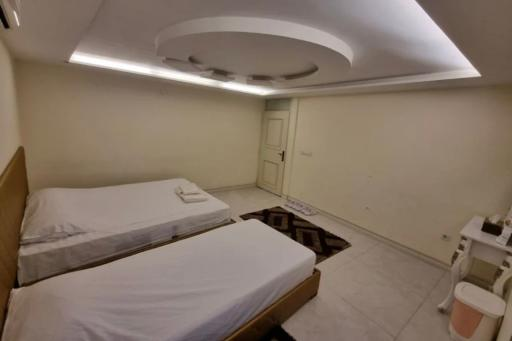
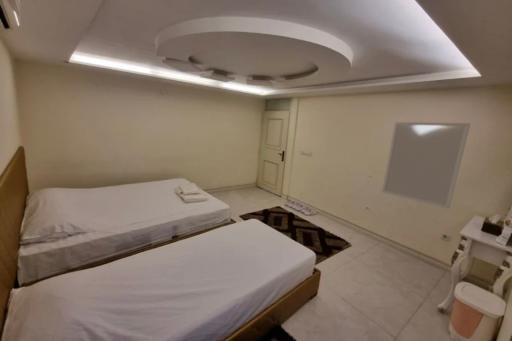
+ home mirror [381,121,472,210]
